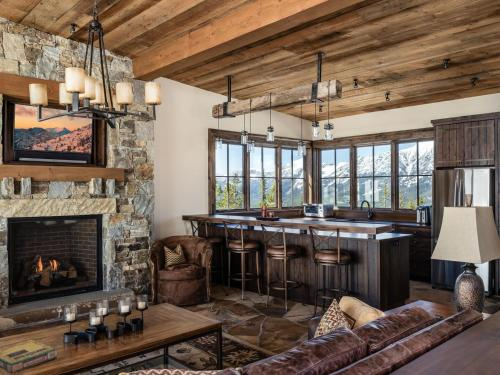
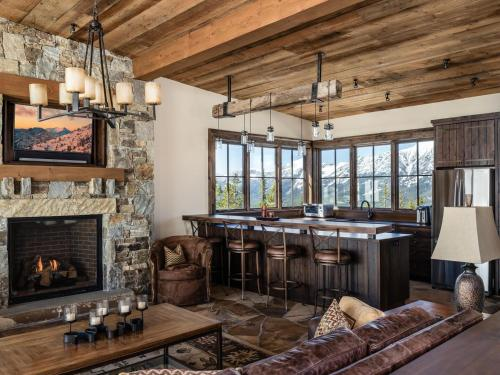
- video game box [0,338,58,374]
